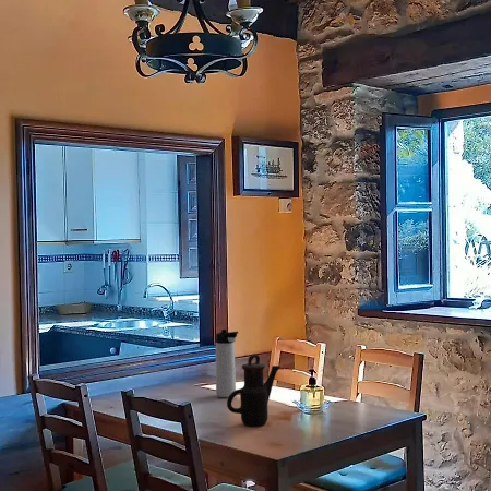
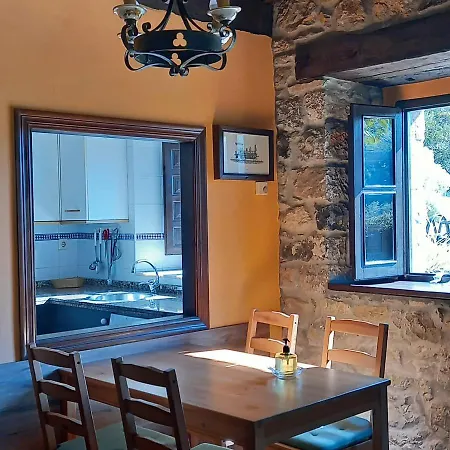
- teapot [226,354,282,428]
- thermos bottle [215,328,239,398]
